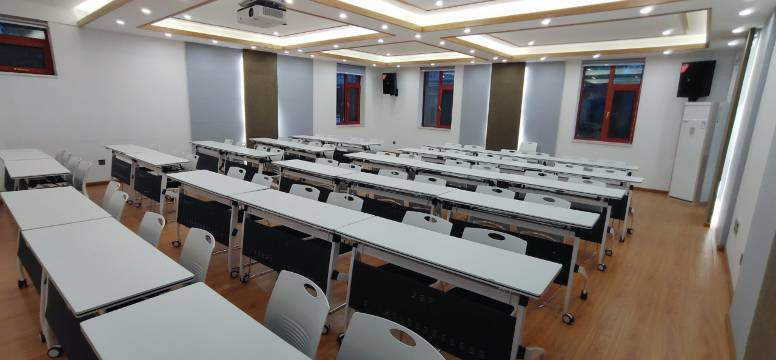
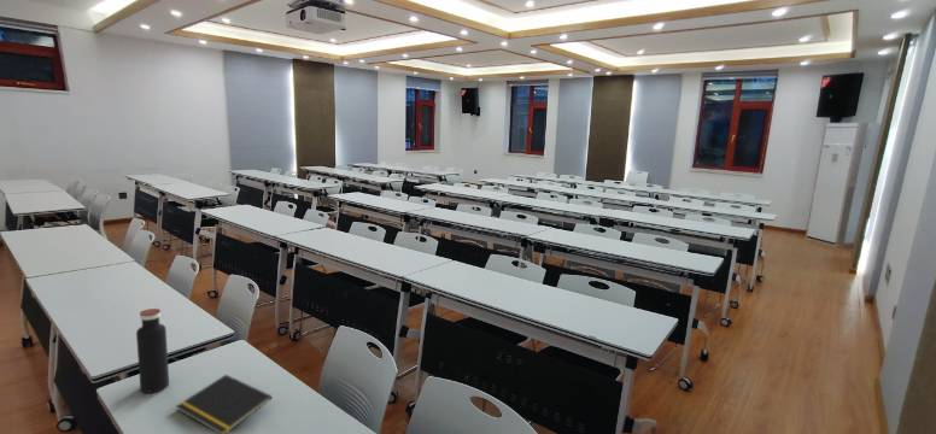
+ notepad [176,374,273,434]
+ water bottle [135,307,170,394]
